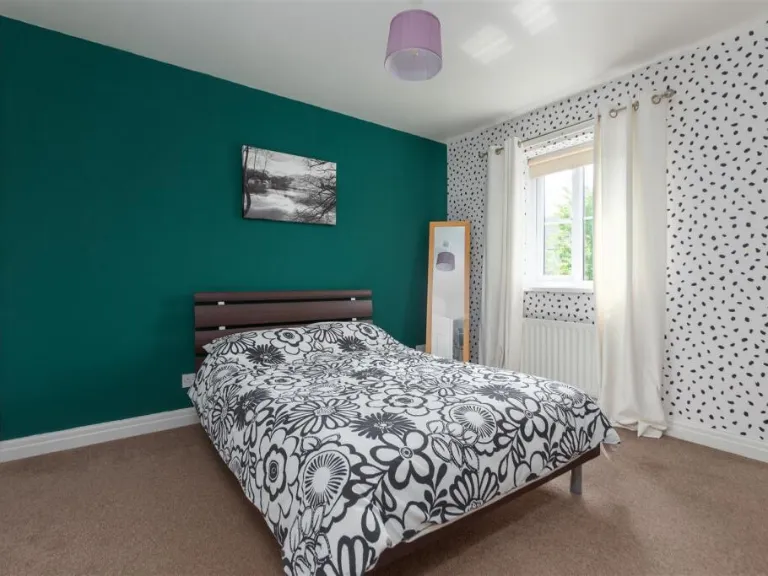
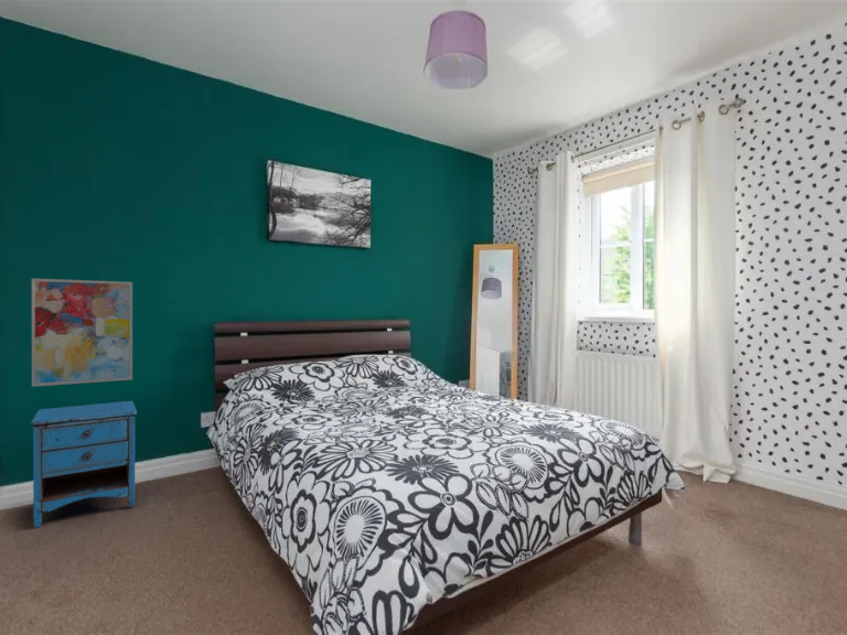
+ nightstand [30,400,138,529]
+ wall art [31,278,133,388]
